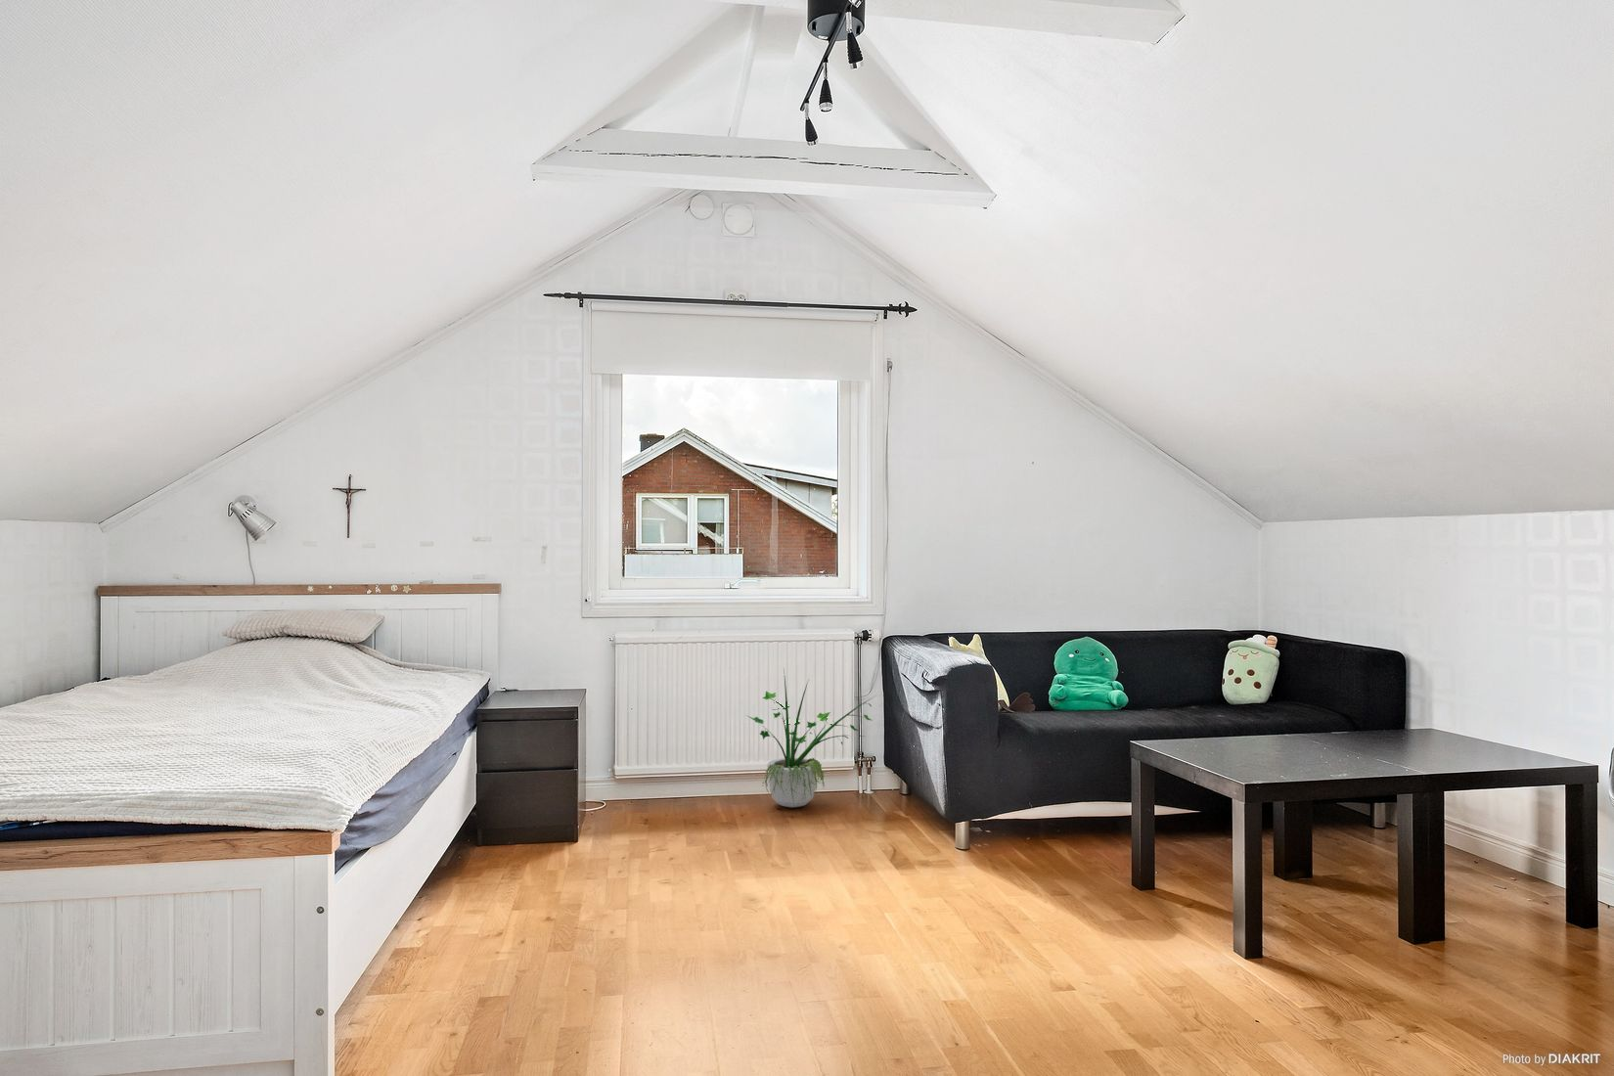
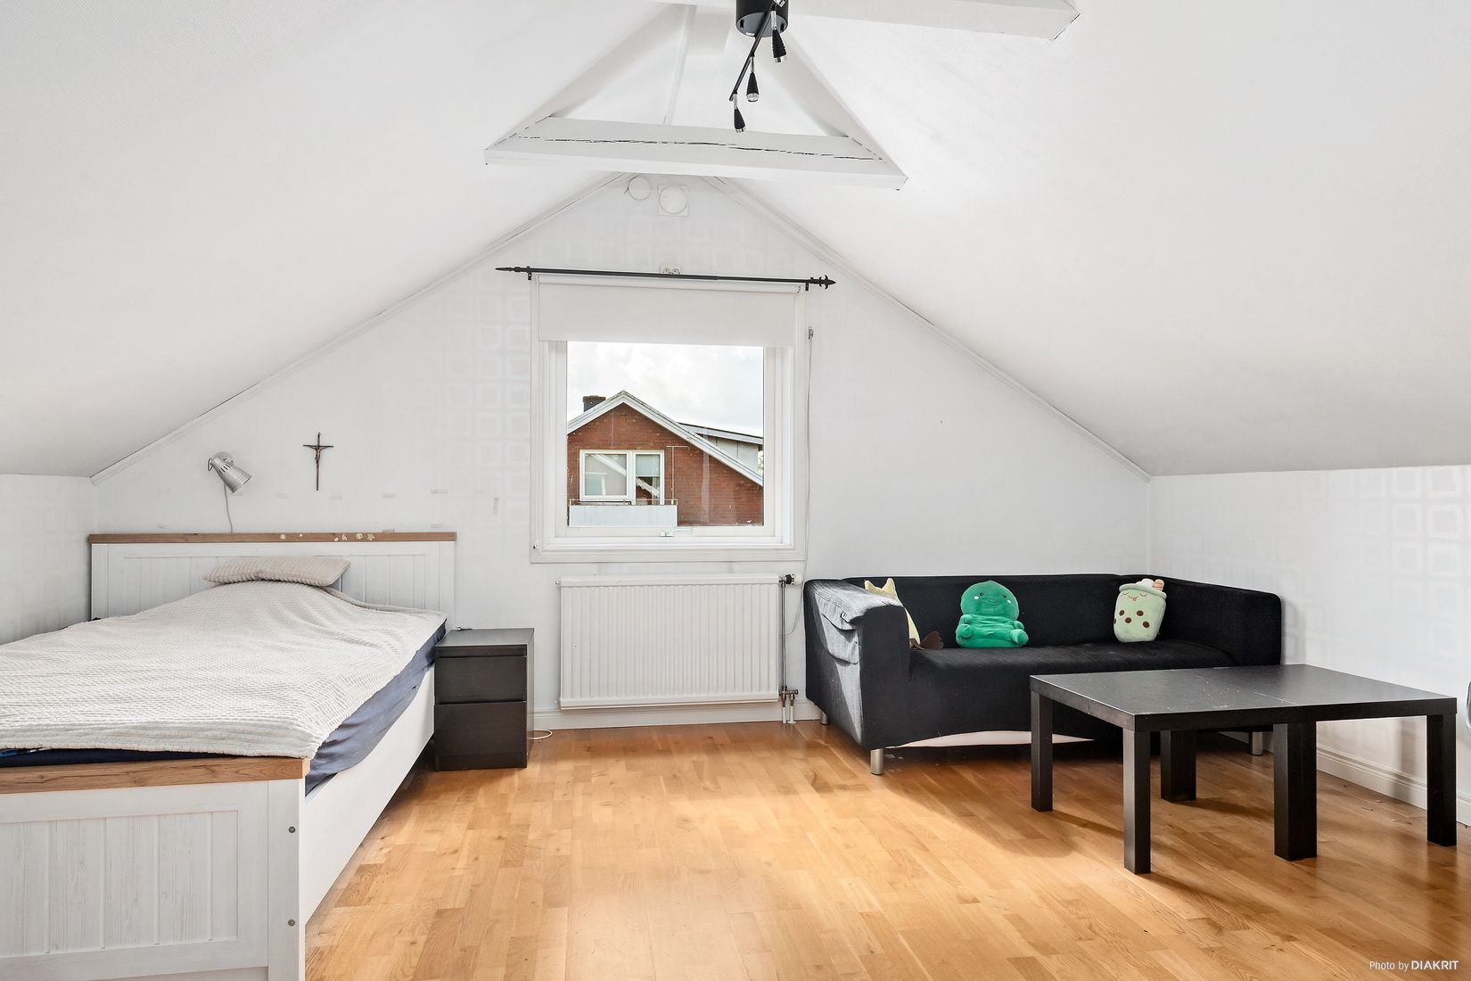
- potted plant [746,668,878,809]
